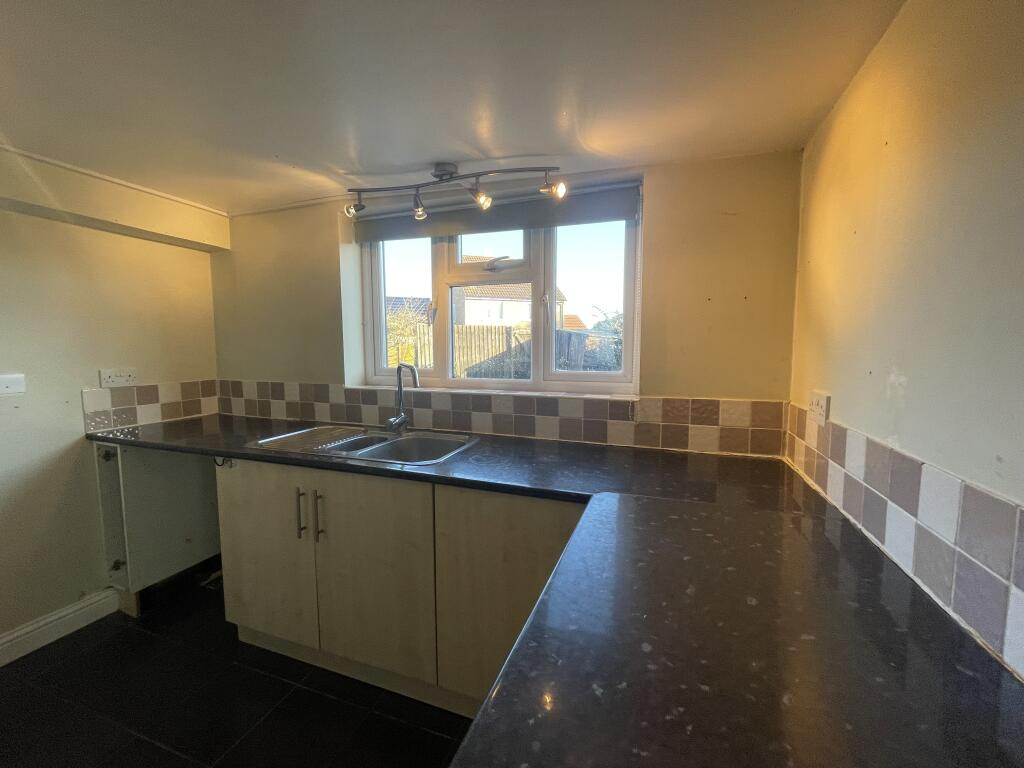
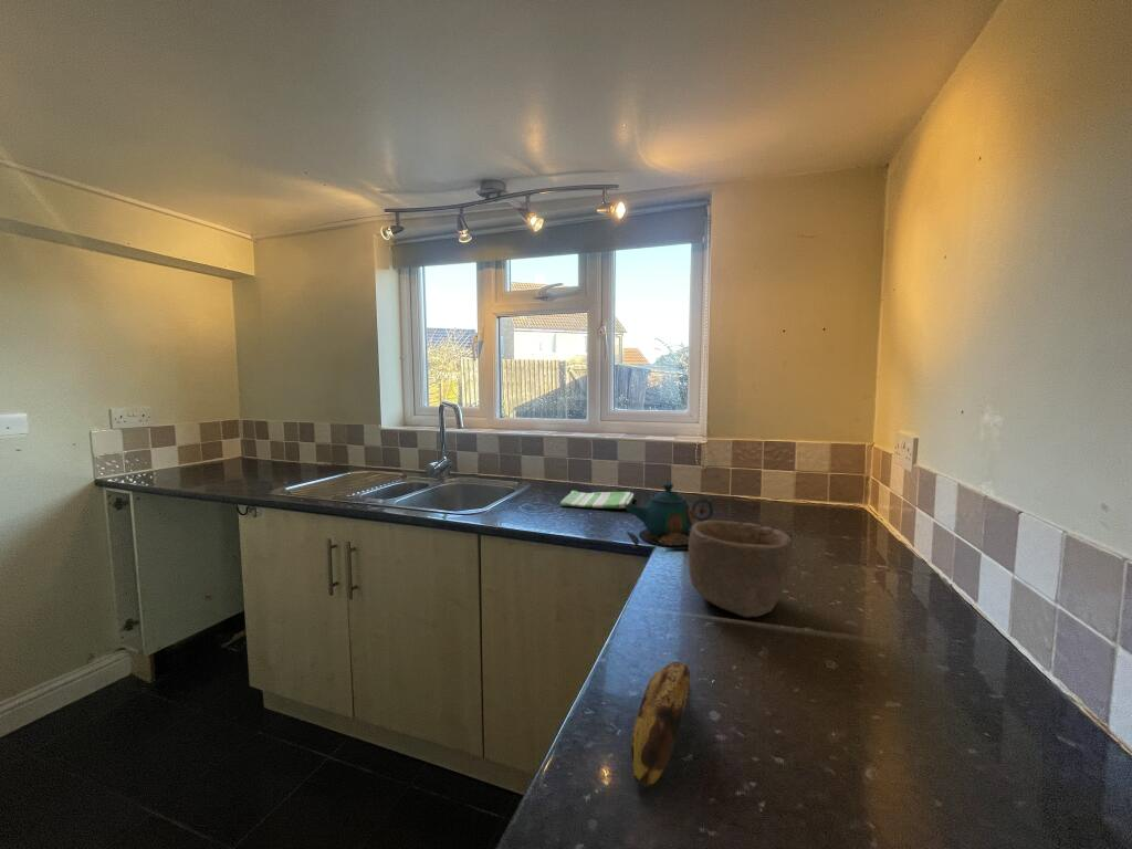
+ bowl [688,520,793,619]
+ banana [630,661,691,788]
+ dish towel [559,490,635,510]
+ teapot [625,482,714,551]
